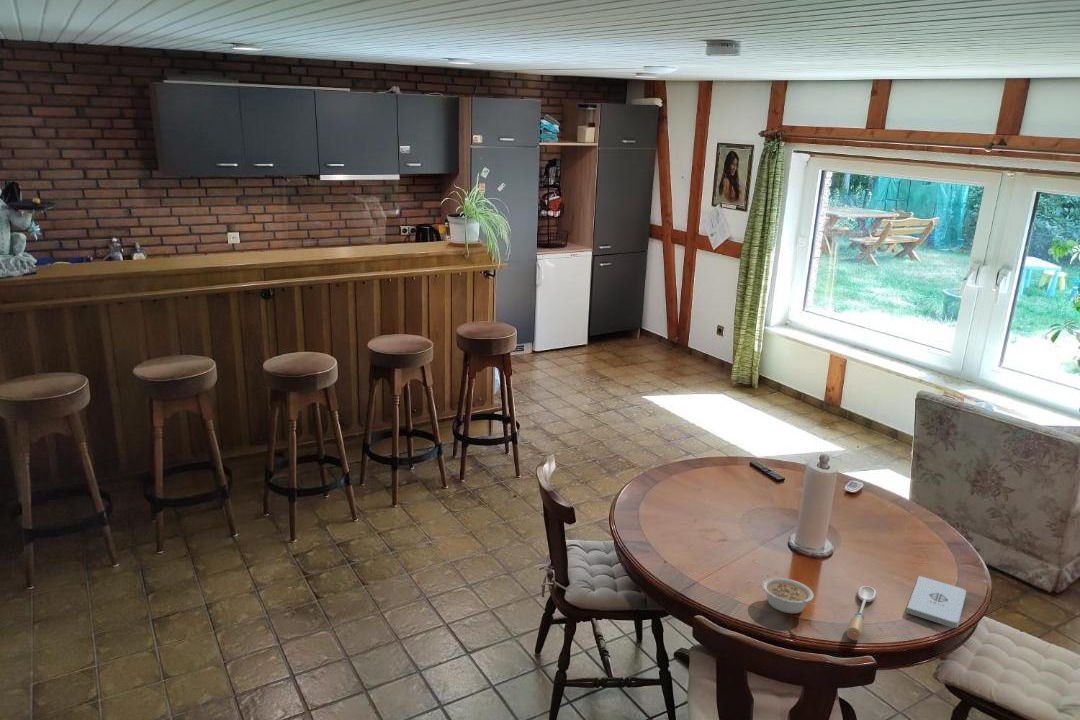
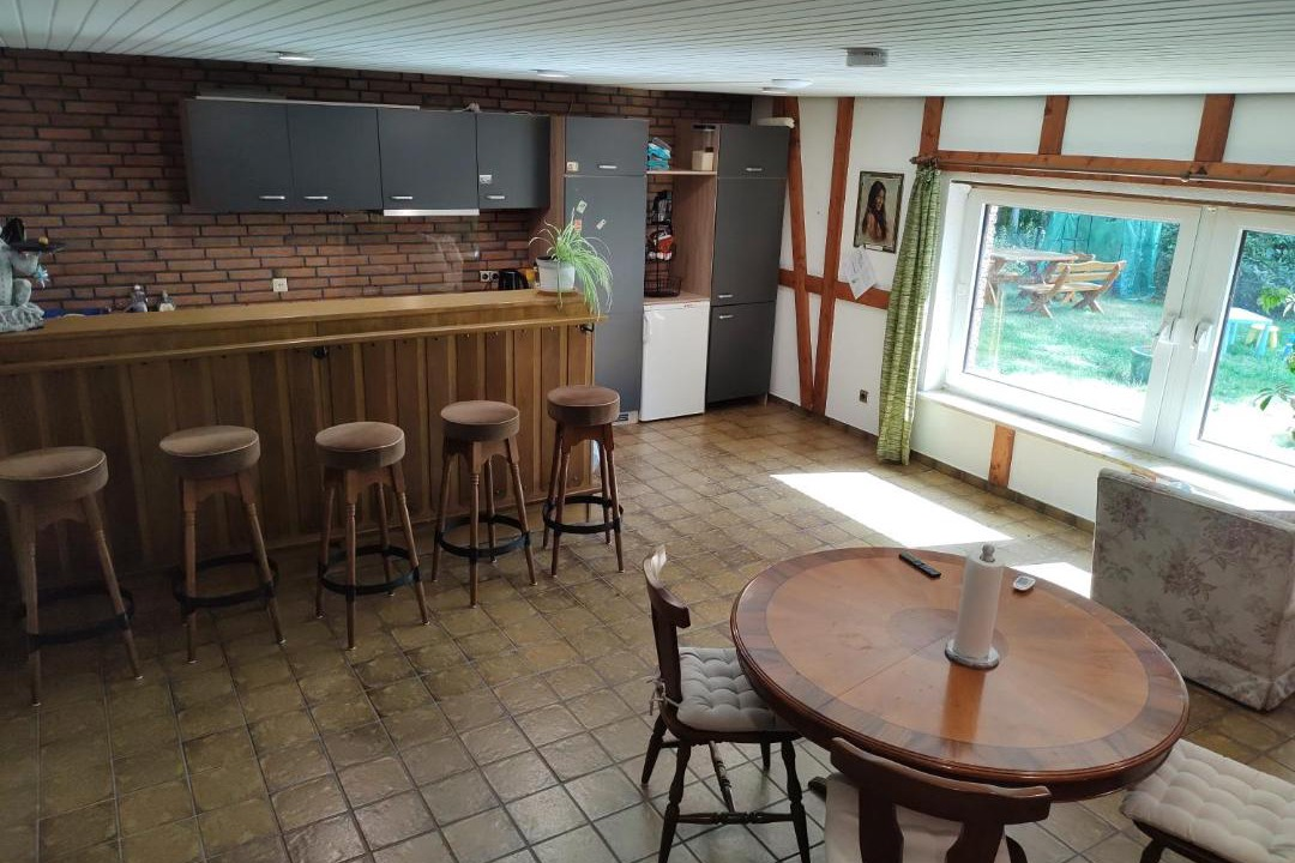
- notepad [905,575,967,629]
- legume [761,577,816,614]
- spoon [846,585,877,641]
